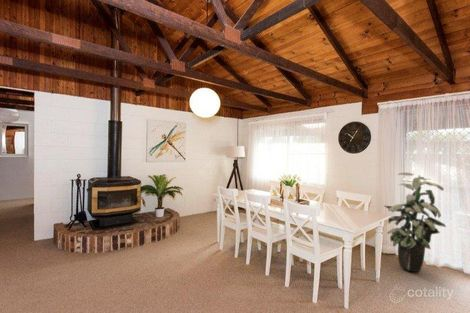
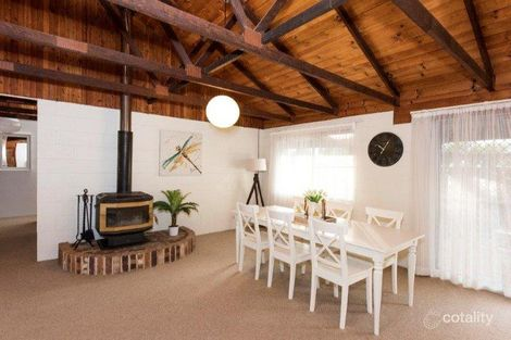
- indoor plant [383,172,447,273]
